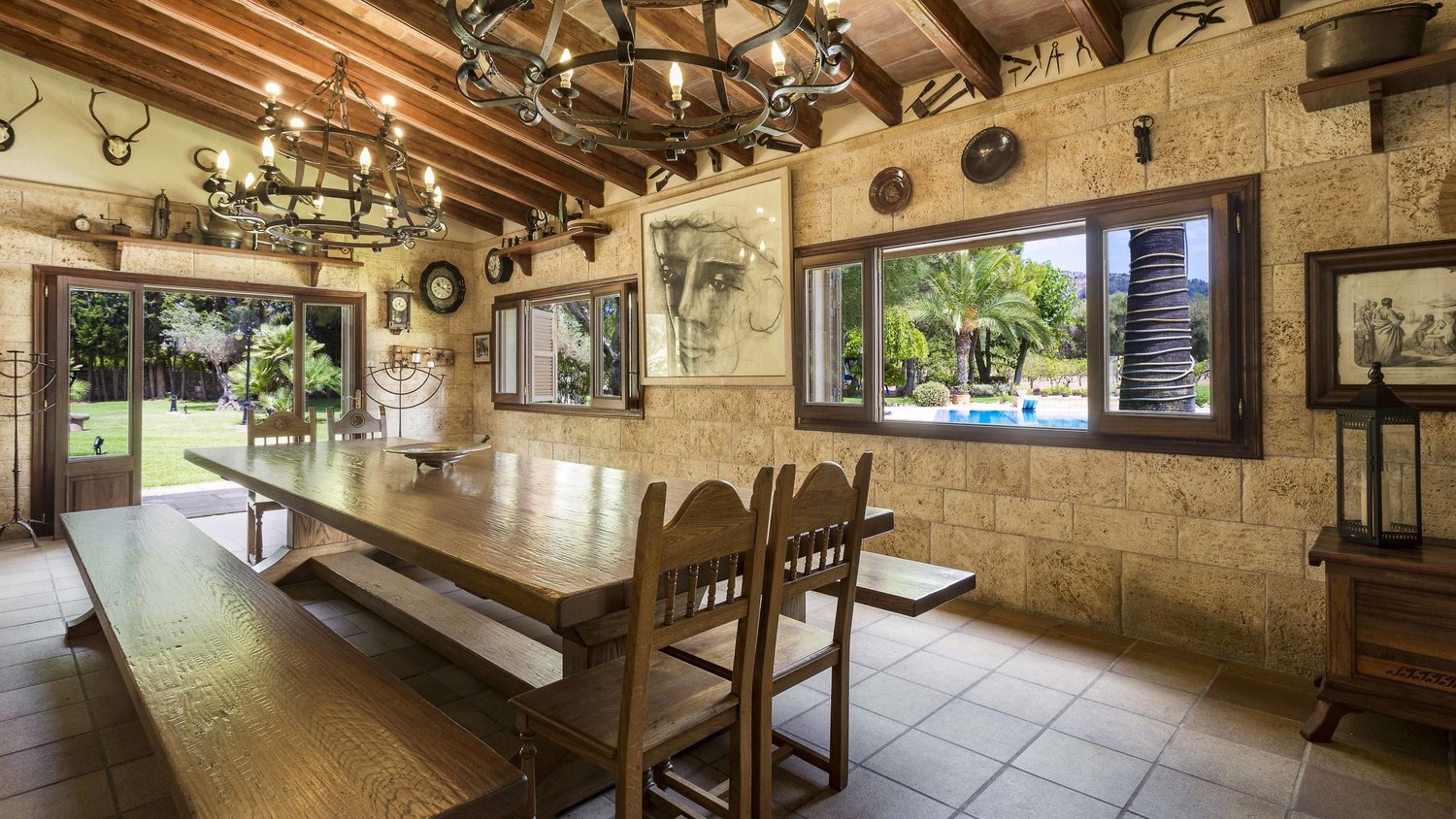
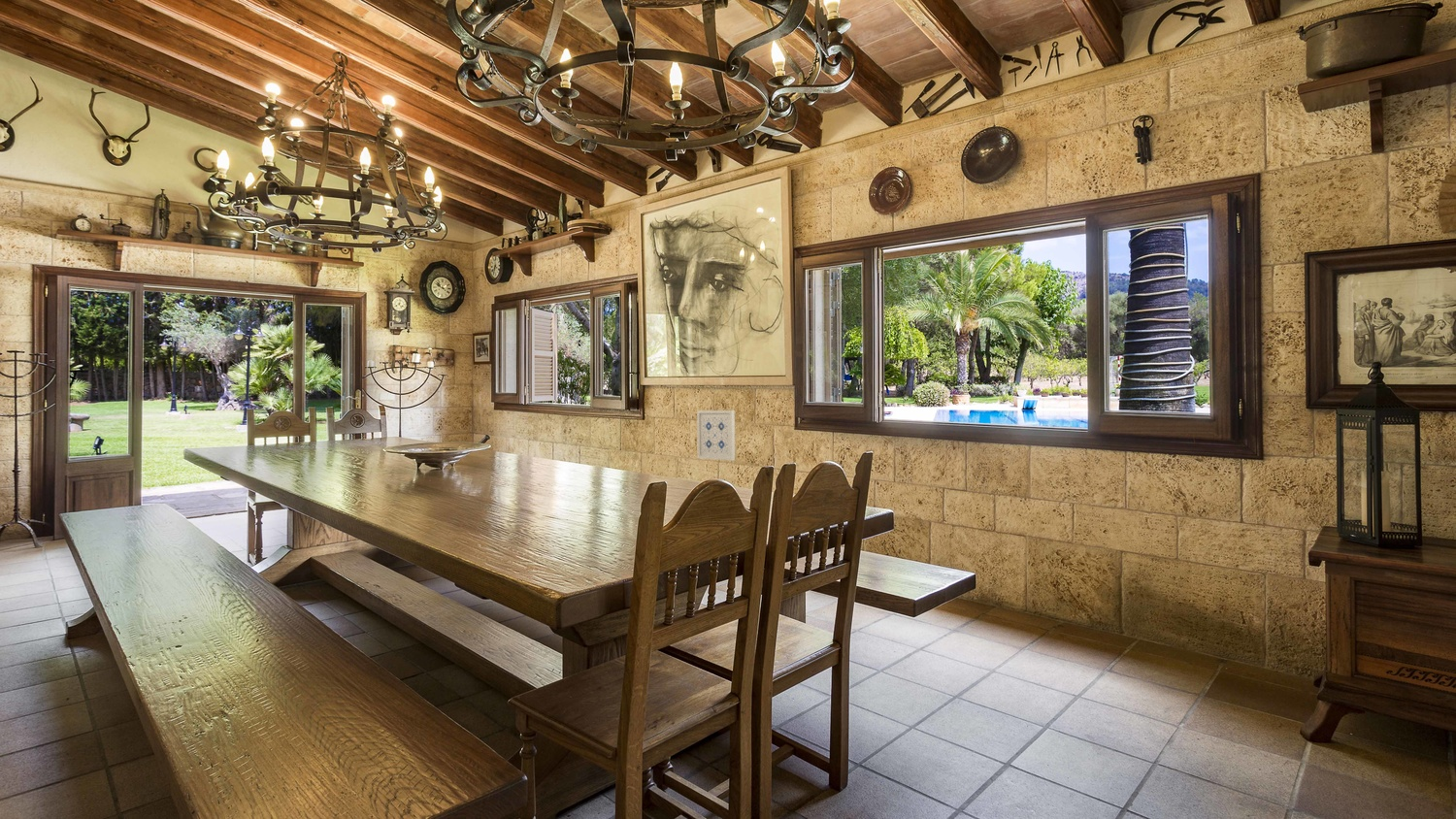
+ wall art [696,409,736,462]
